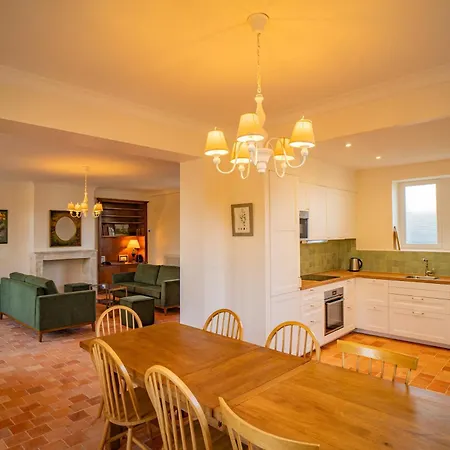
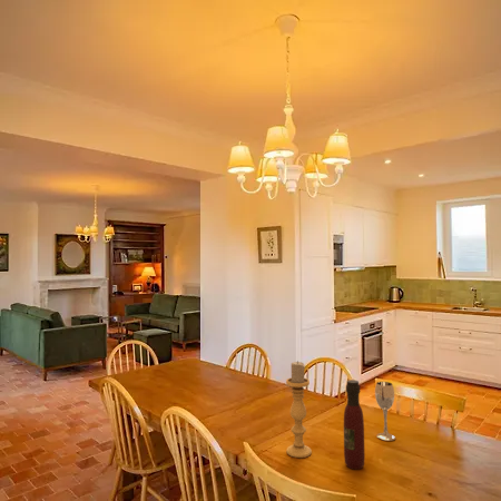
+ candle holder [285,360,313,459]
+ wineglass [374,381,396,442]
+ wine bottle [343,379,366,470]
